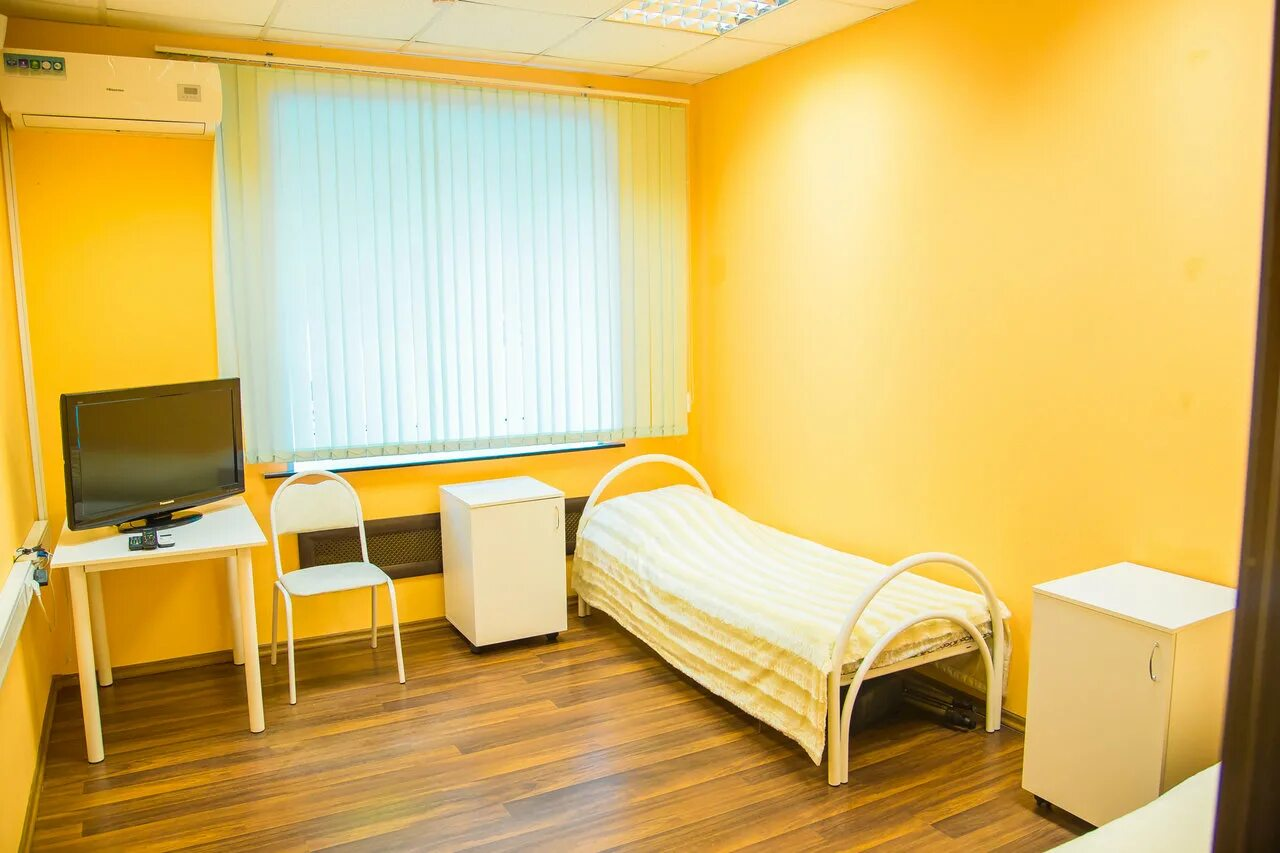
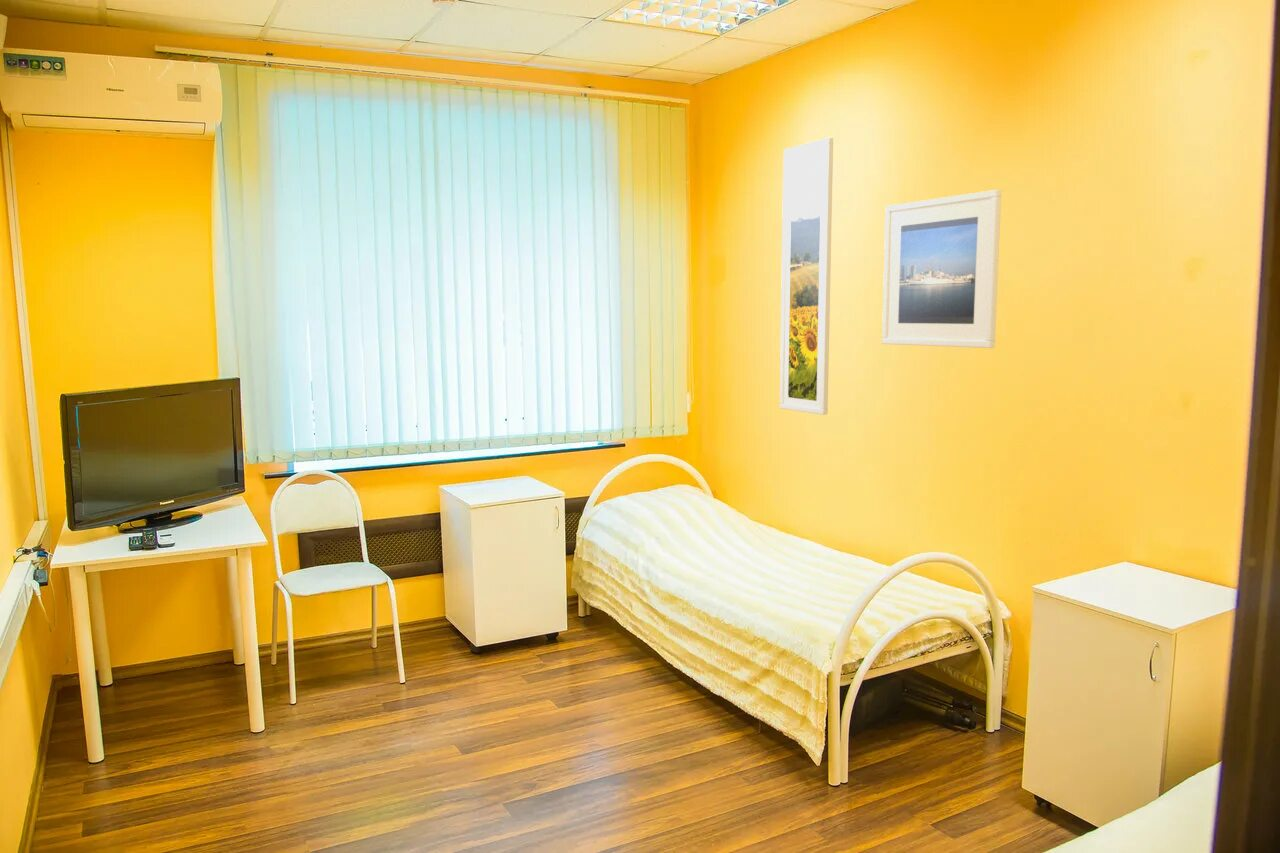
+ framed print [779,137,834,416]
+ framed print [881,189,1002,349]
